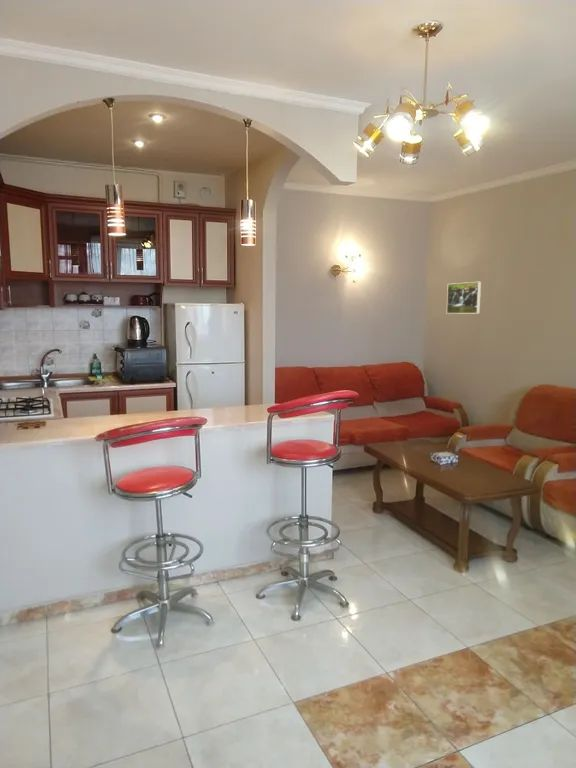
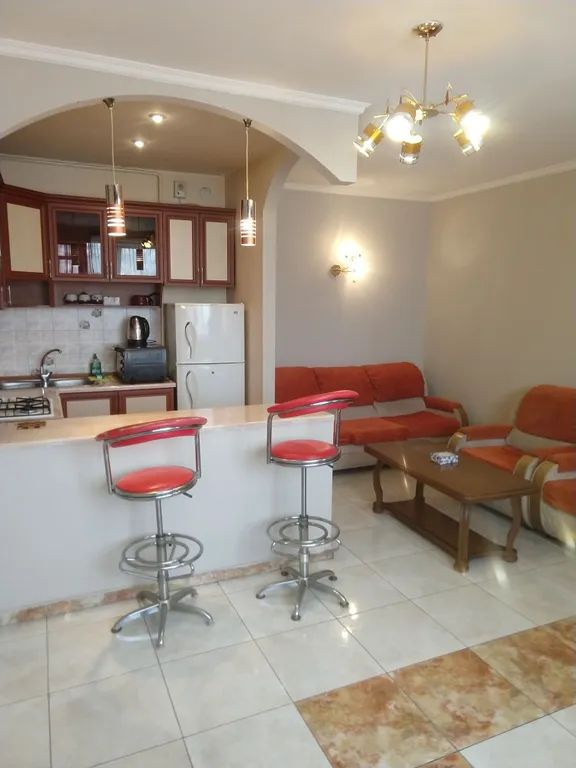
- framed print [446,281,482,315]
